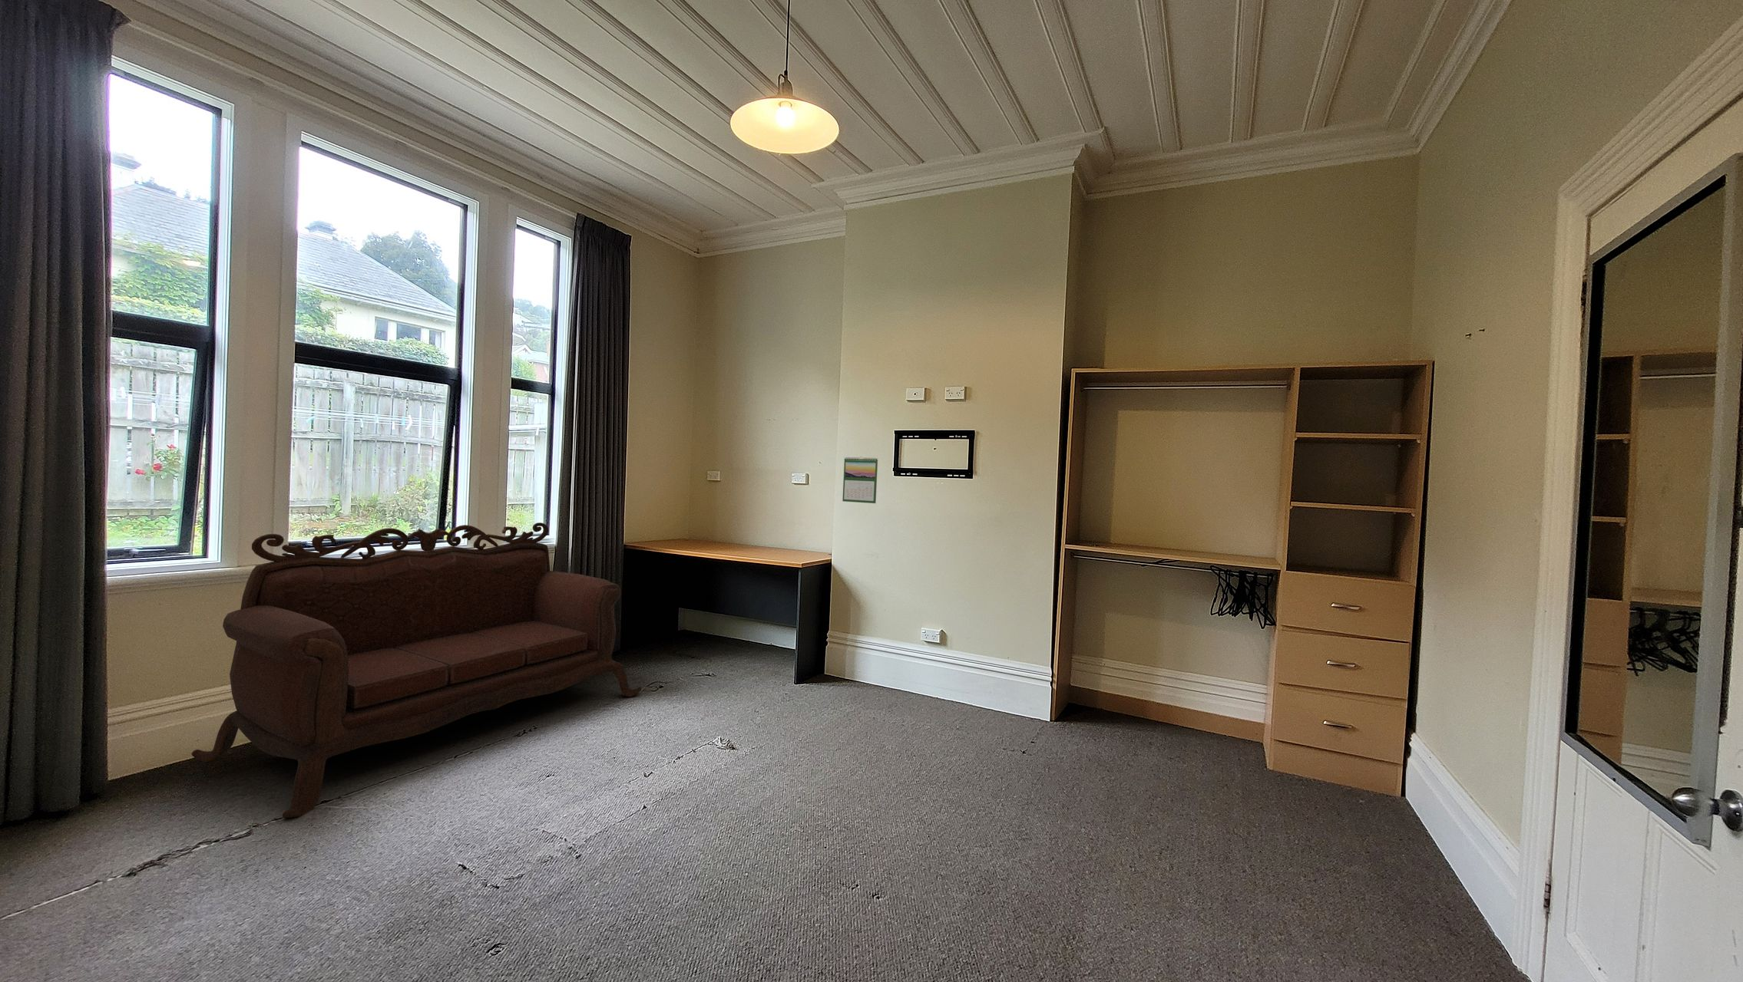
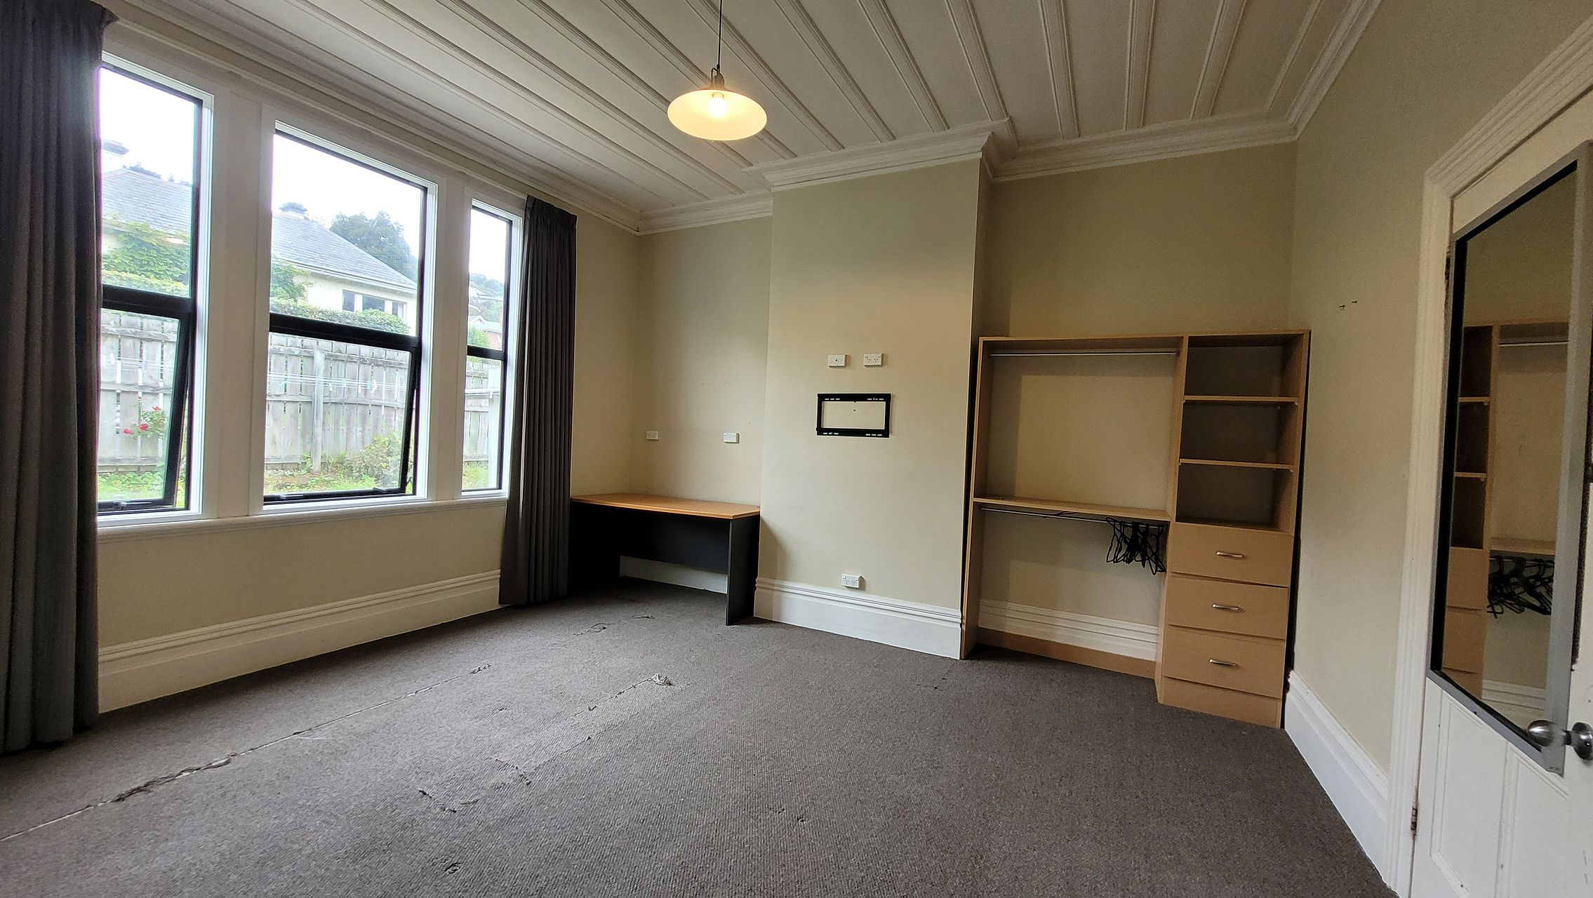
- calendar [842,456,879,504]
- sofa [192,522,643,818]
